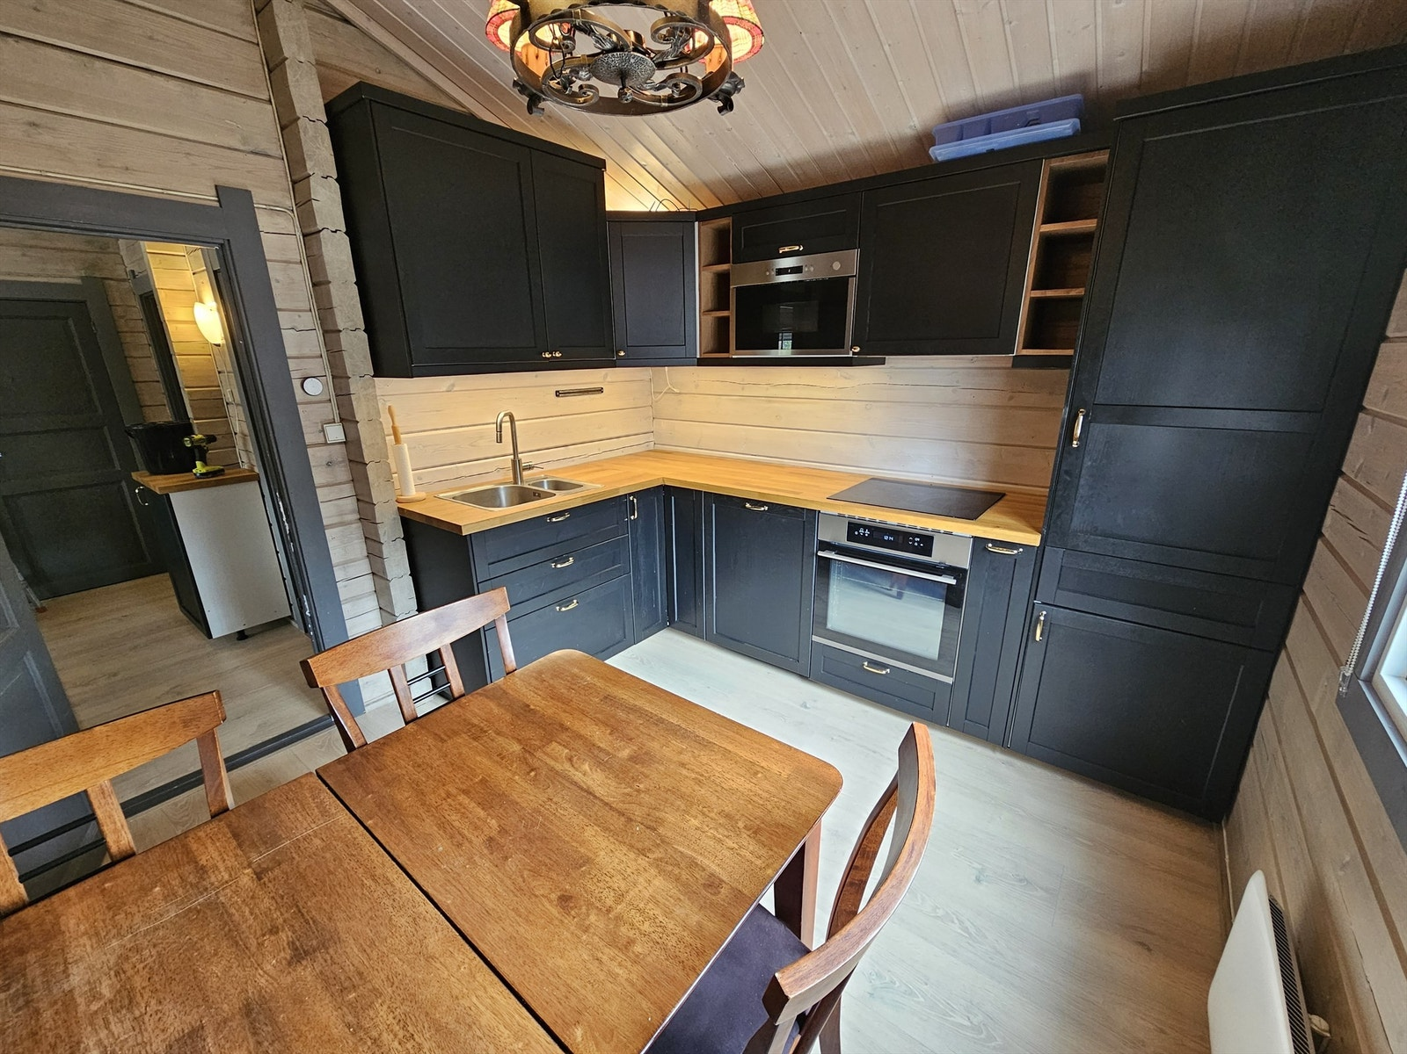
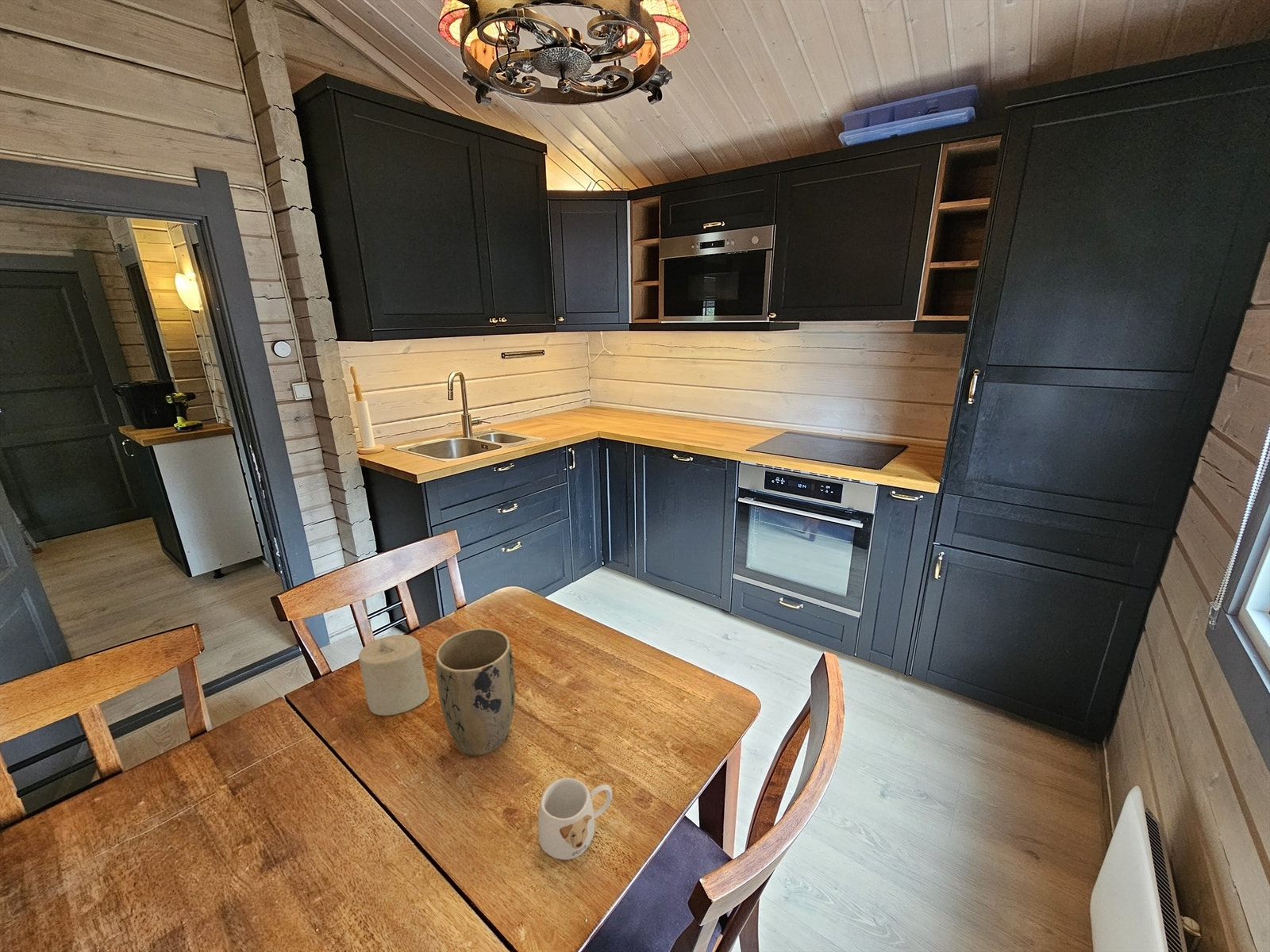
+ candle [358,634,430,716]
+ mug [537,777,614,861]
+ plant pot [435,628,516,757]
